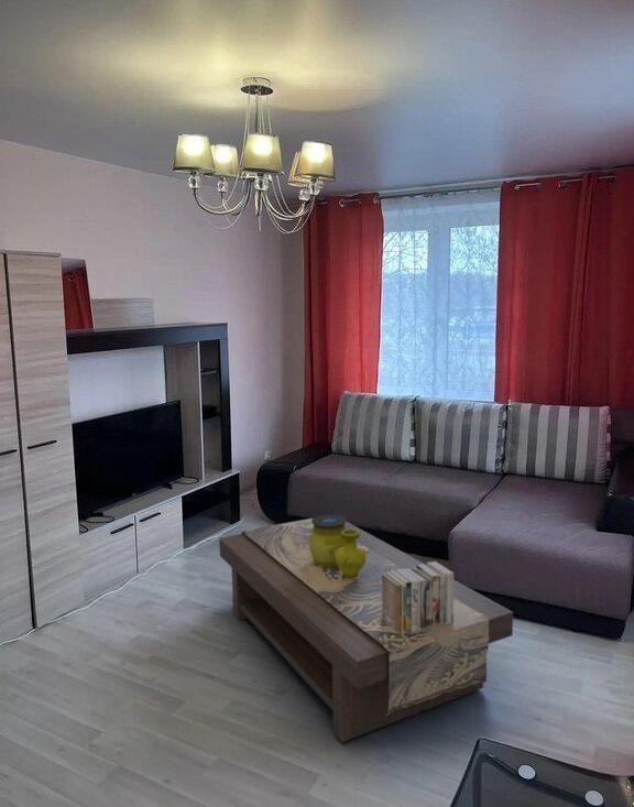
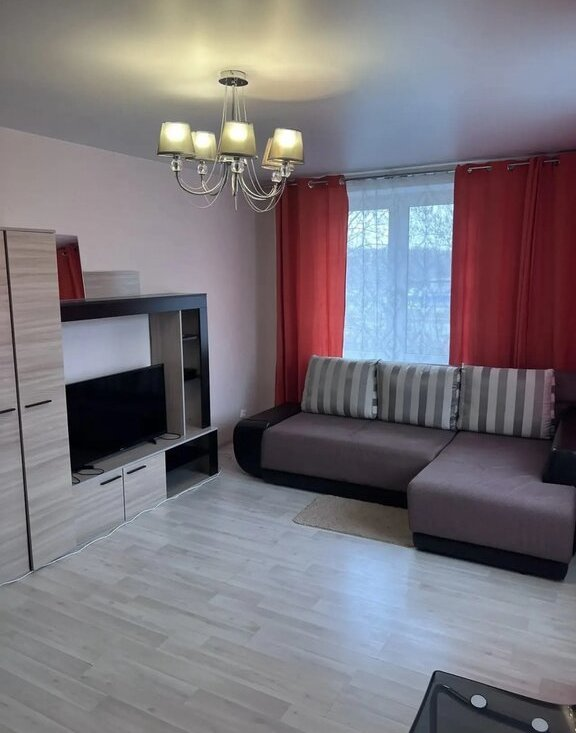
- decorative vase [309,514,367,578]
- books [382,560,455,633]
- coffee table [218,517,514,743]
